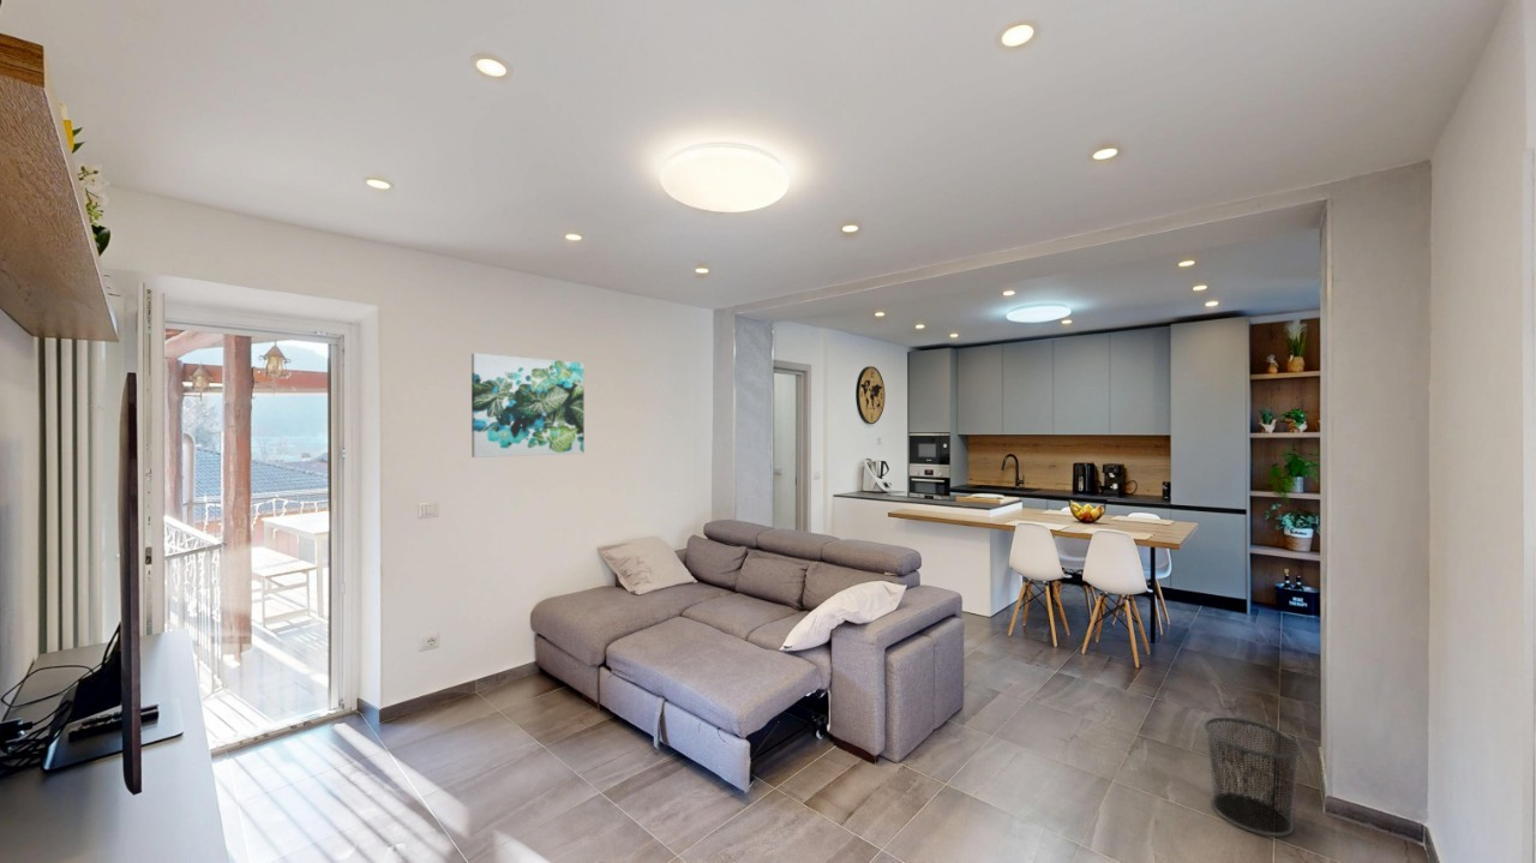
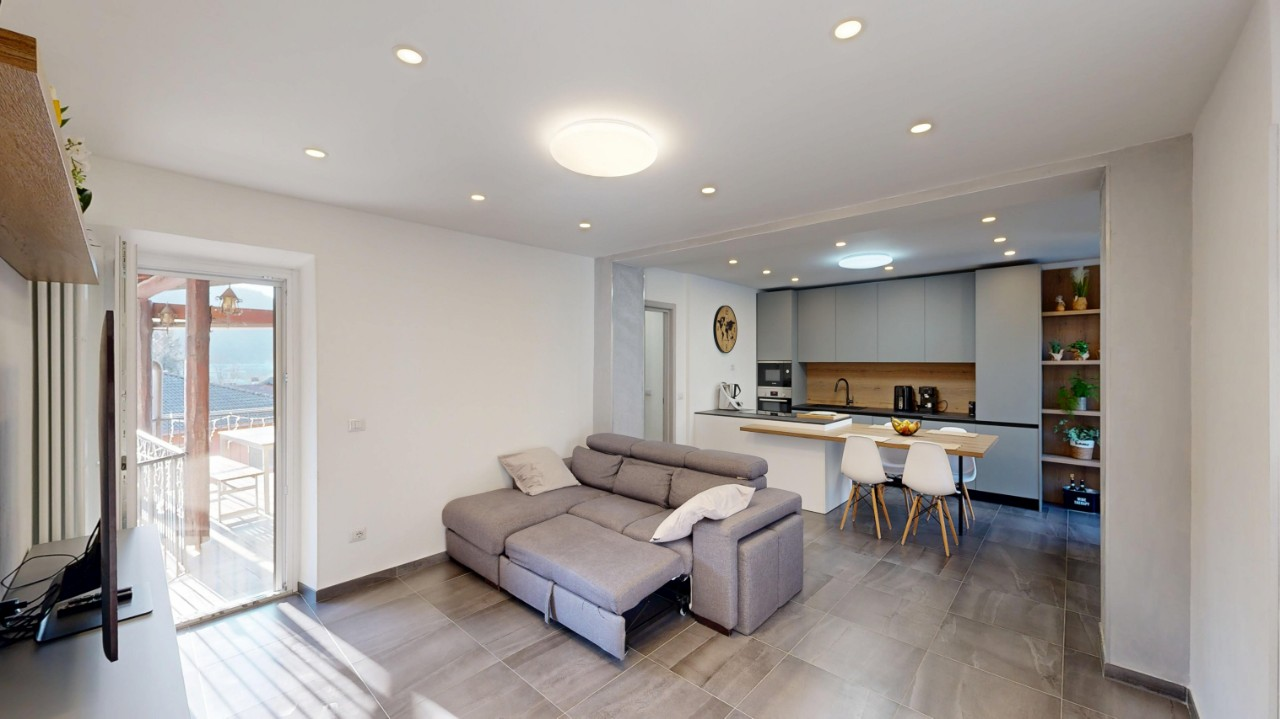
- wall art [470,352,586,459]
- waste bin [1204,717,1303,838]
